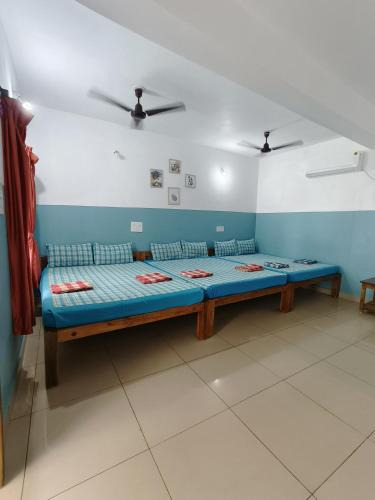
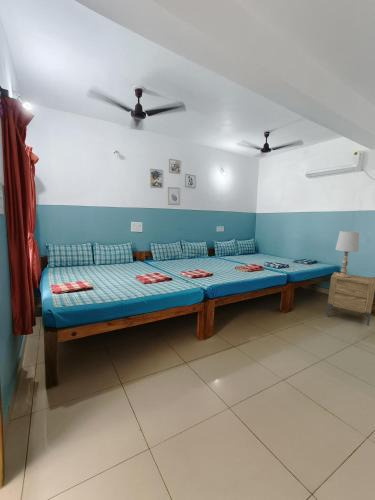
+ table lamp [334,230,360,277]
+ nightstand [325,271,375,327]
